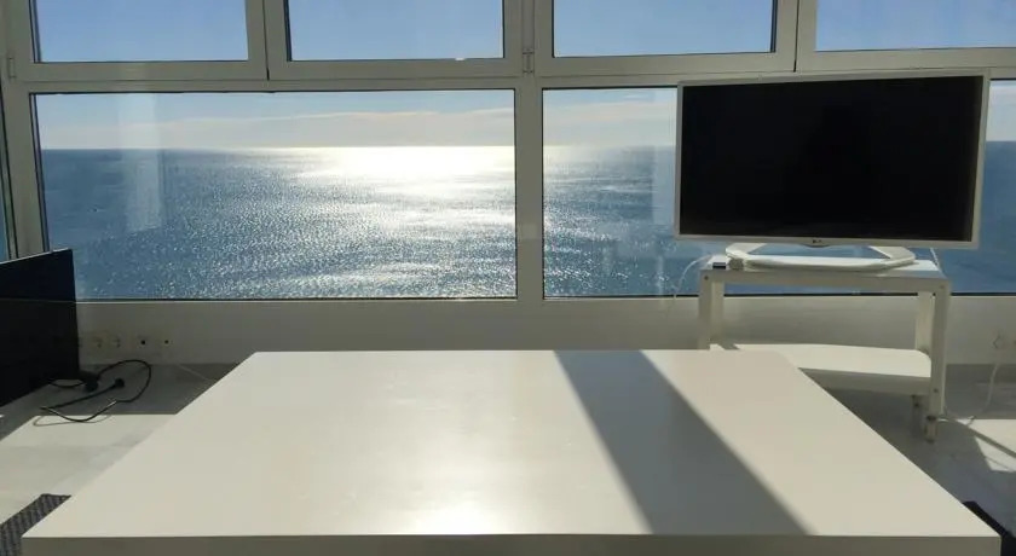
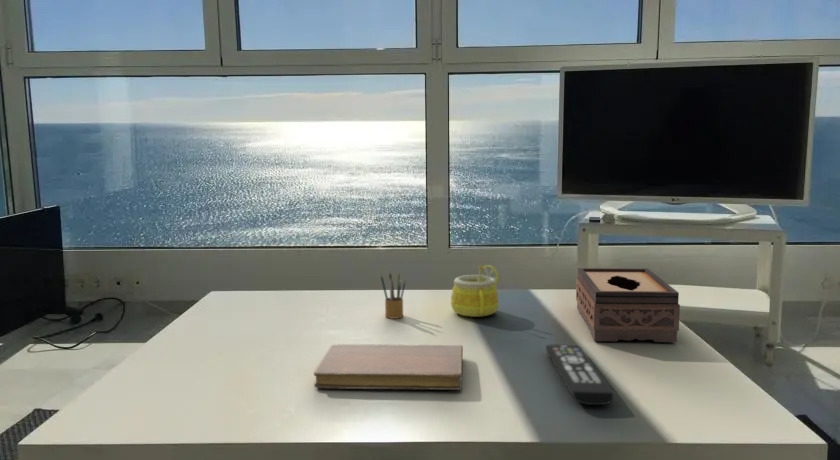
+ pencil box [380,271,406,320]
+ tissue box [575,267,681,343]
+ notebook [313,343,464,391]
+ mug [450,264,500,318]
+ remote control [545,344,615,406]
